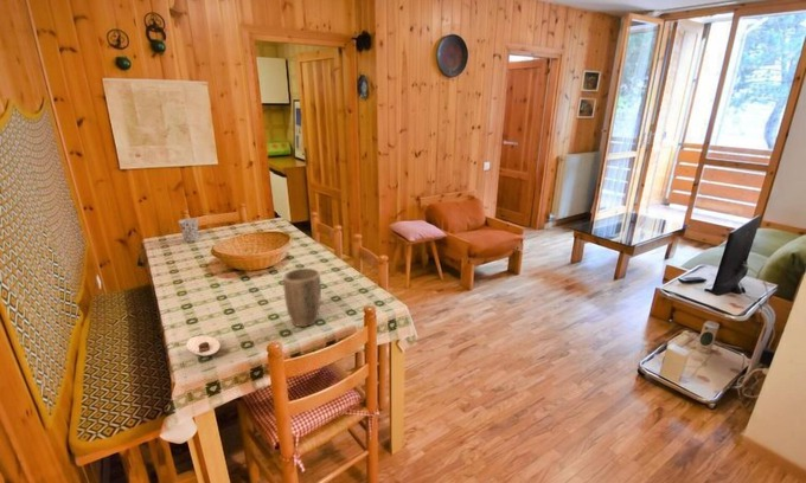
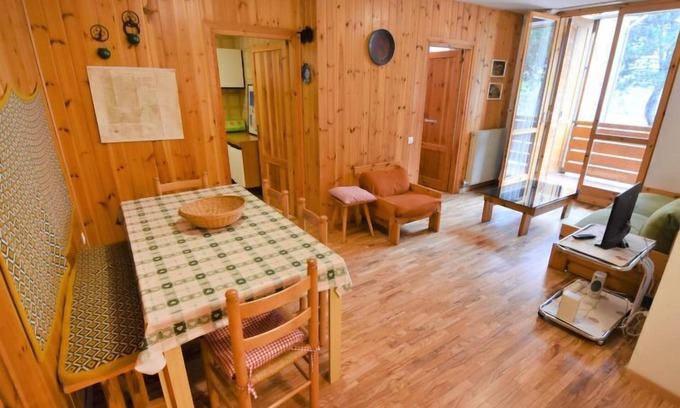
- saucer [185,334,222,358]
- plant pot [282,268,322,328]
- cup [178,218,199,243]
